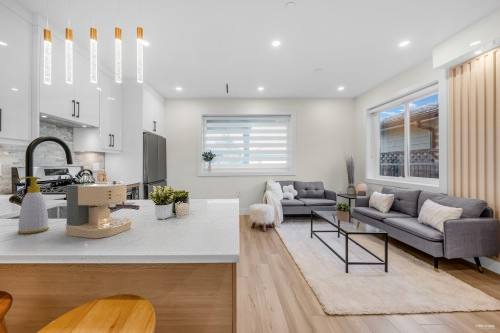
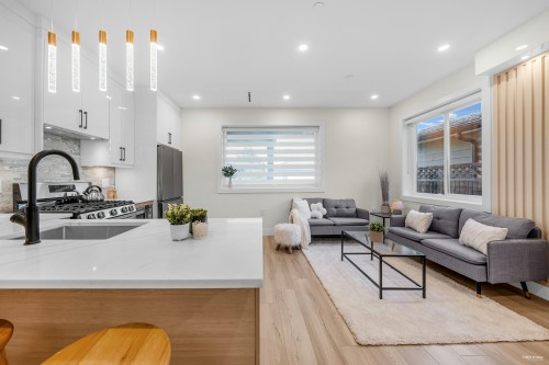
- coffee maker [65,180,141,239]
- soap bottle [16,176,50,235]
